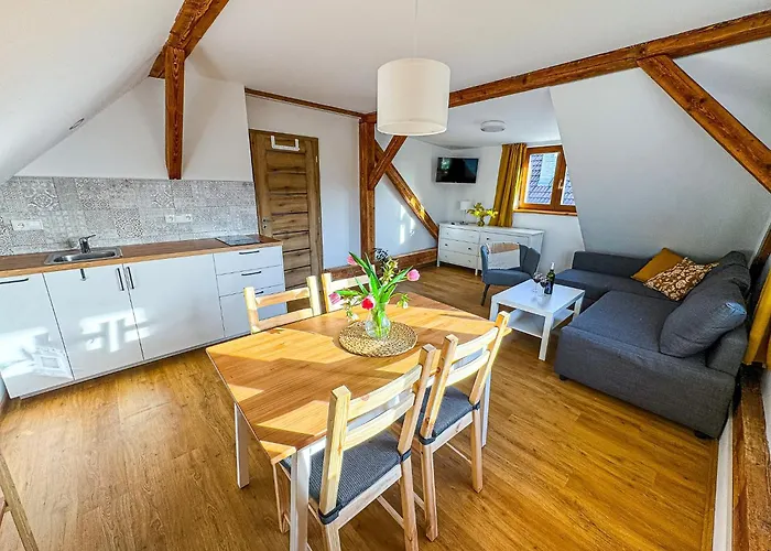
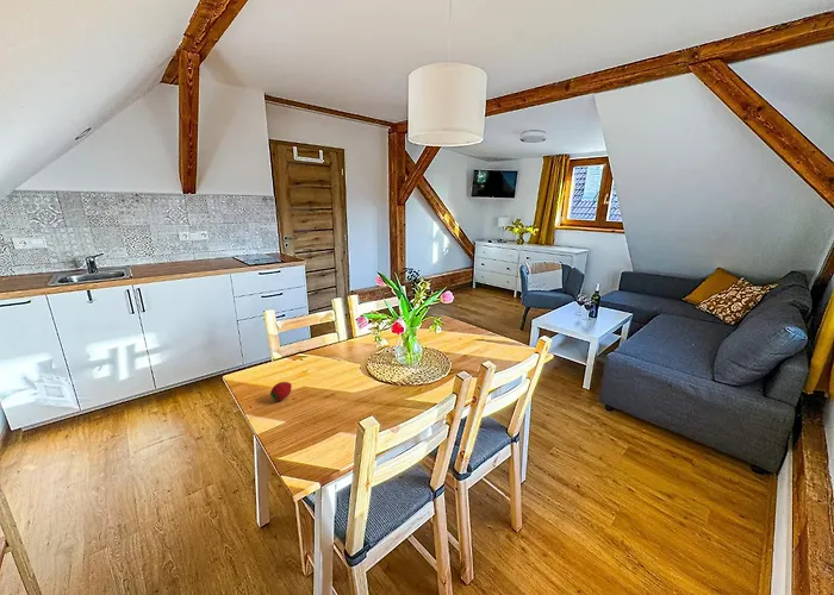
+ fruit [269,381,293,403]
